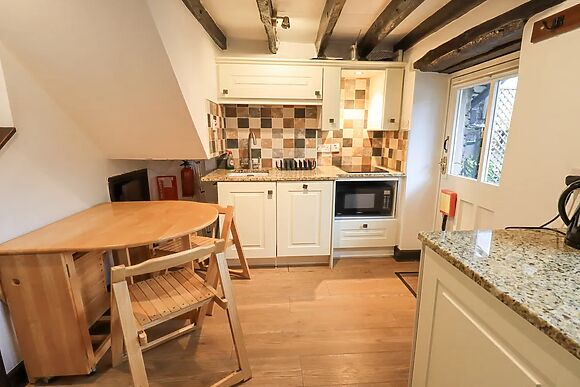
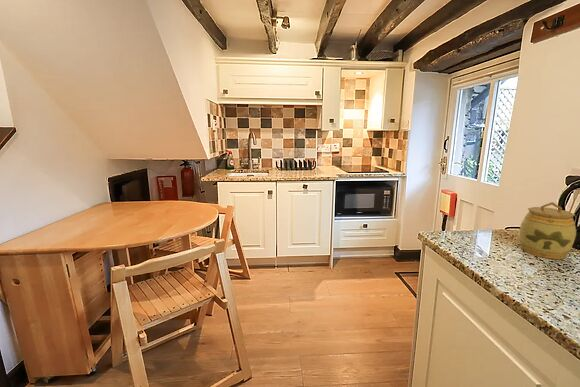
+ jar [519,201,577,260]
